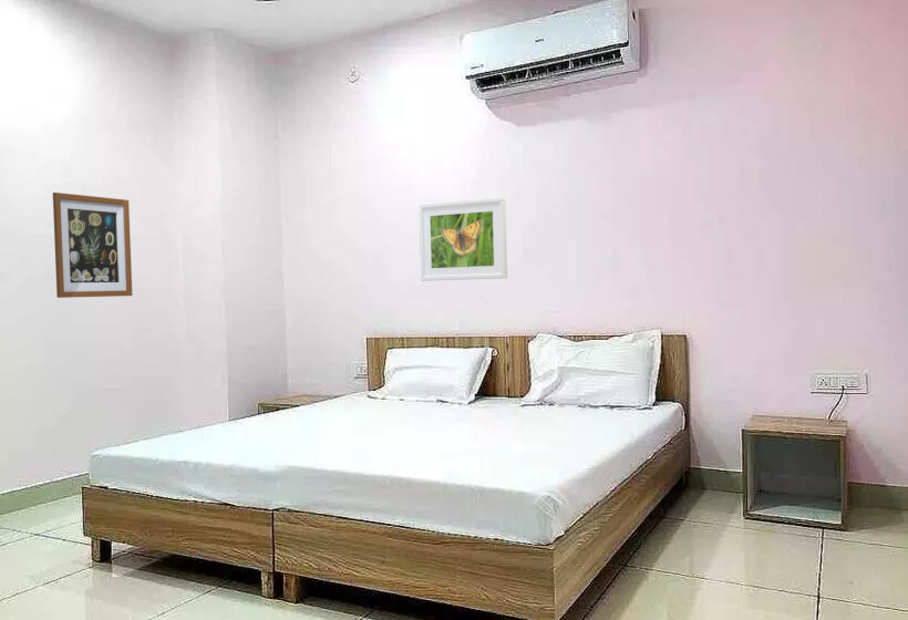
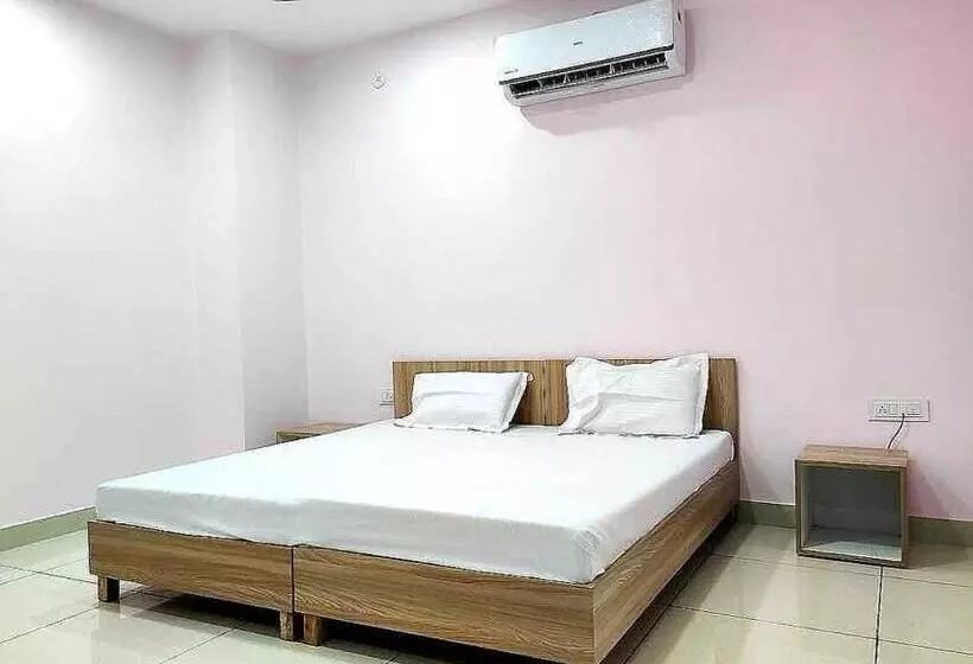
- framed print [417,196,508,282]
- wall art [52,192,133,299]
